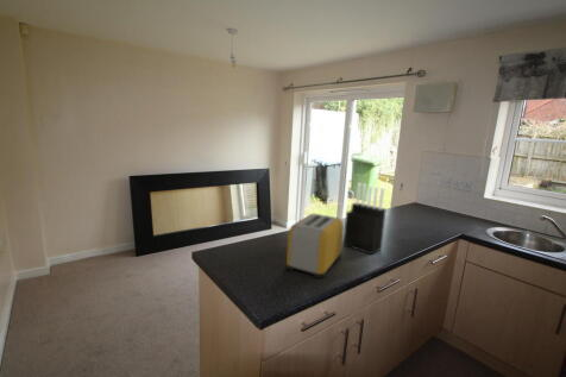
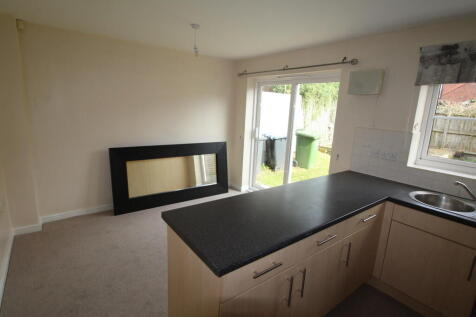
- knife block [342,182,386,256]
- toaster [285,213,344,279]
